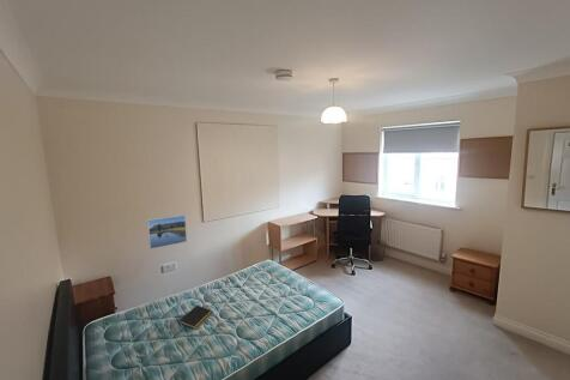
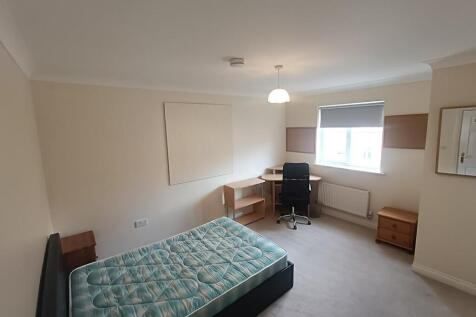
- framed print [146,213,188,251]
- notepad [177,304,214,331]
